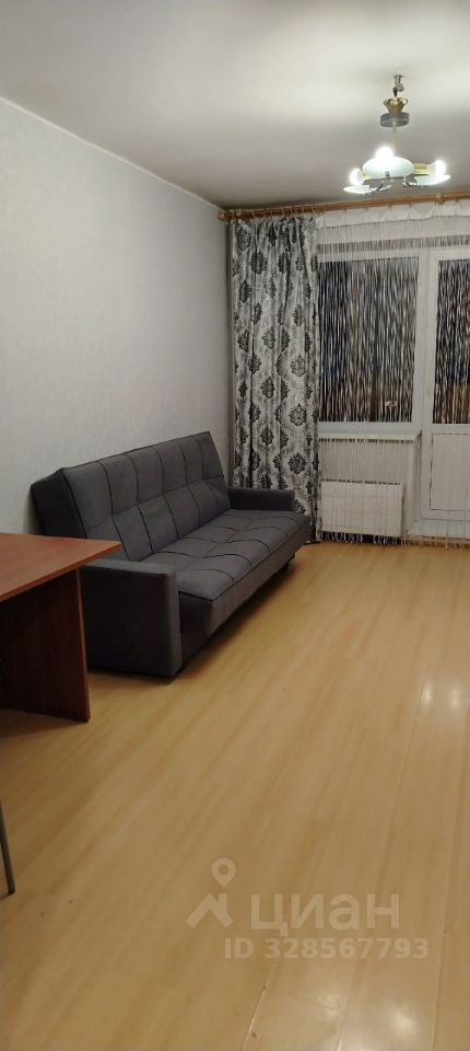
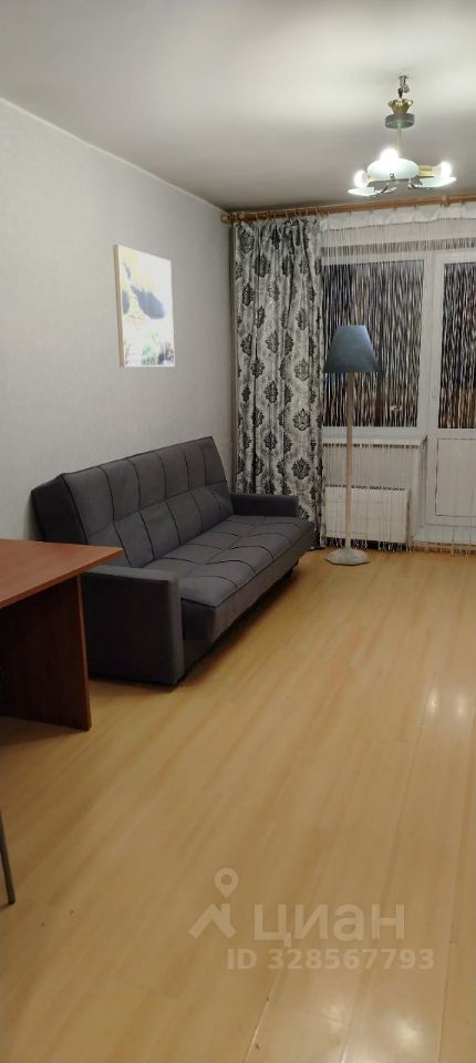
+ floor lamp [321,323,381,566]
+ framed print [112,244,176,368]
